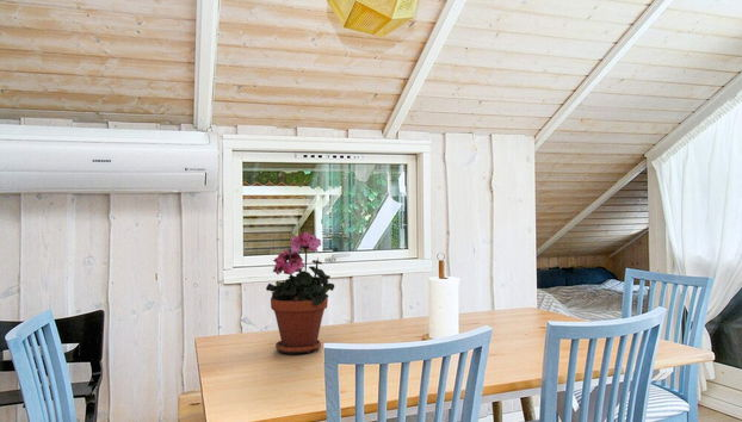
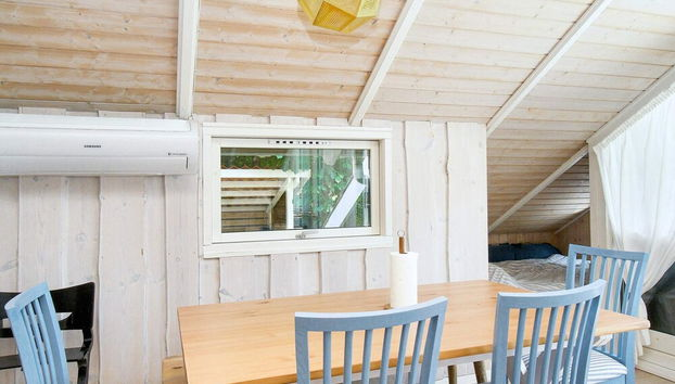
- potted plant [265,231,335,355]
